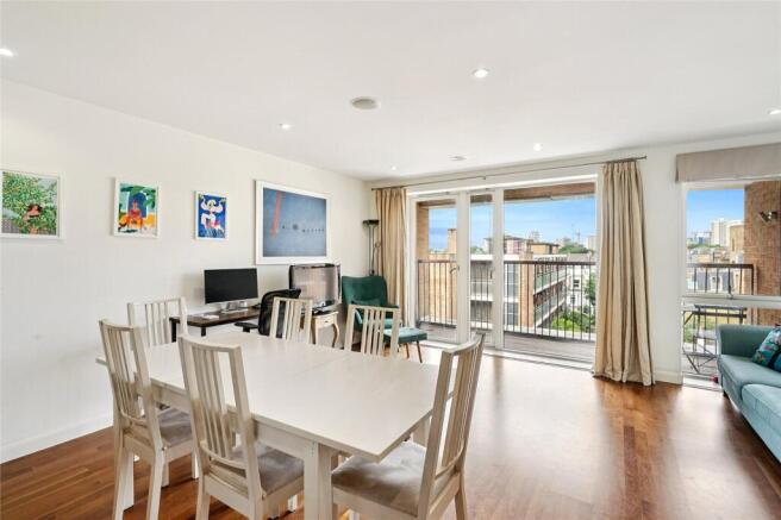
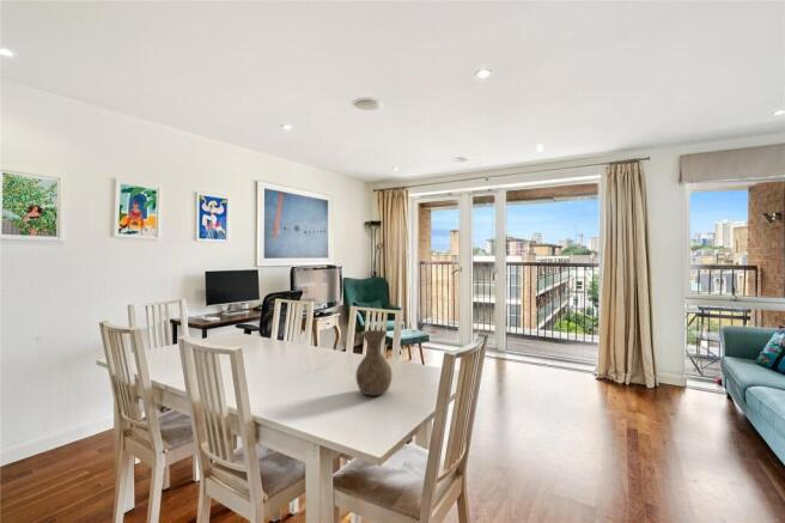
+ vase [354,329,392,396]
